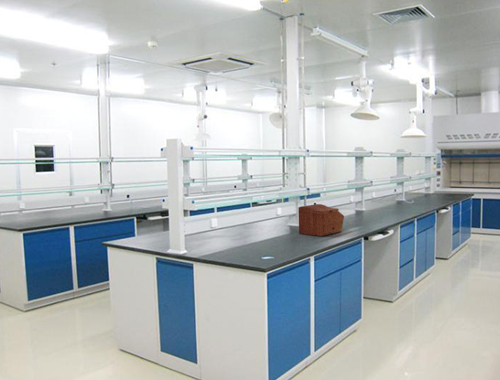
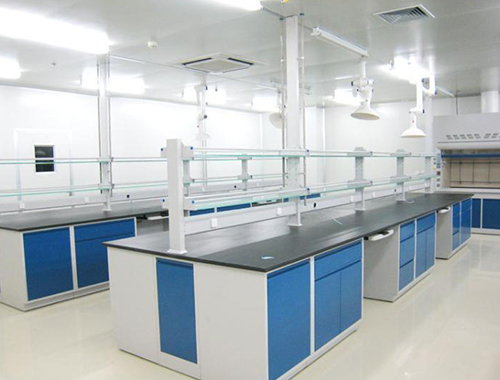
- sewing box [297,203,345,237]
